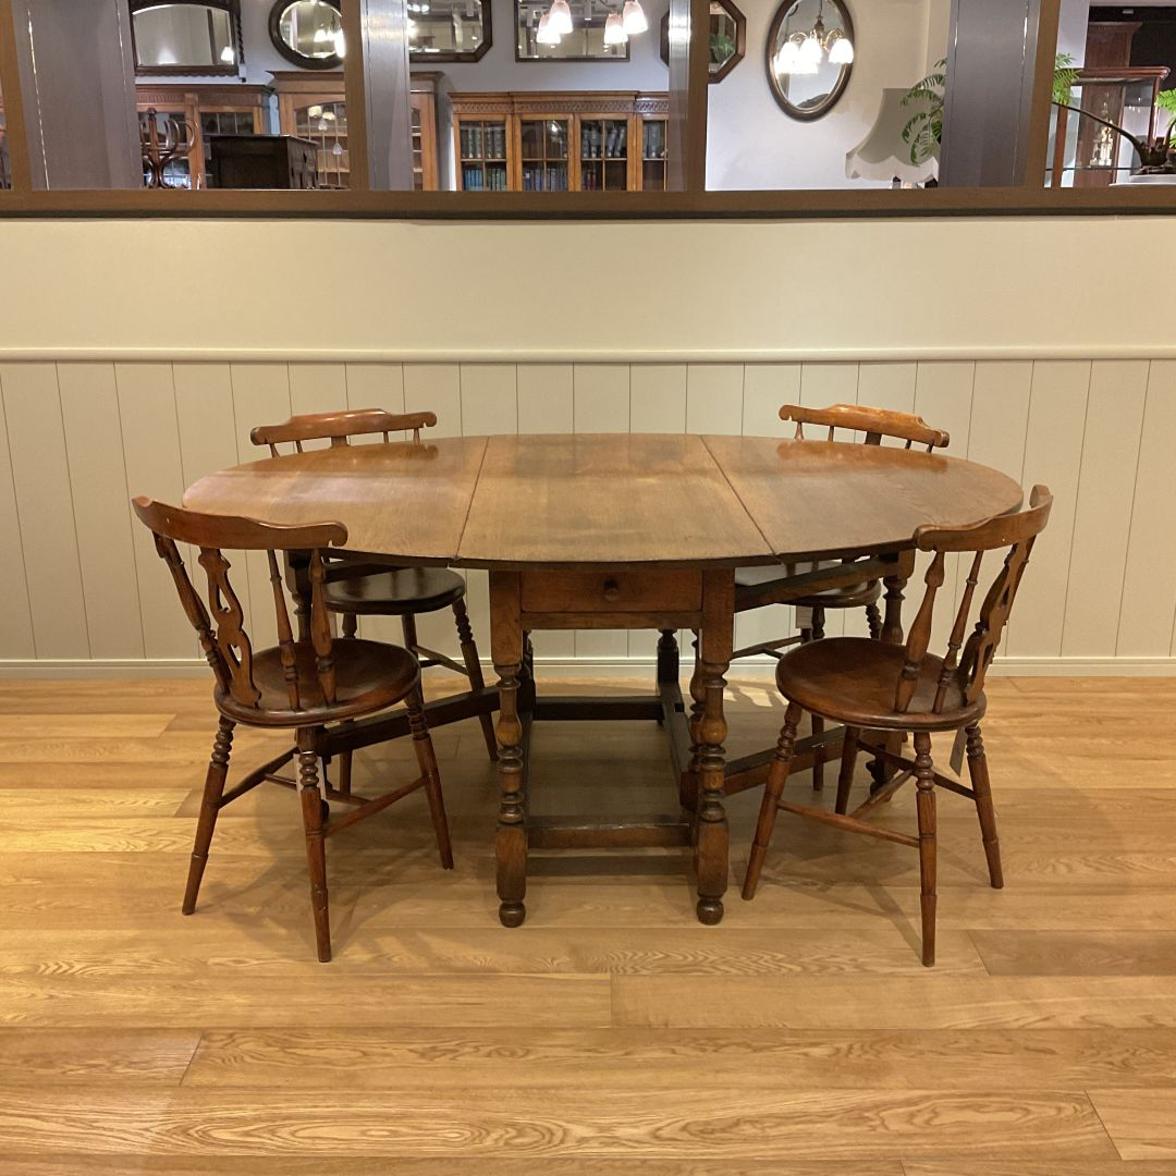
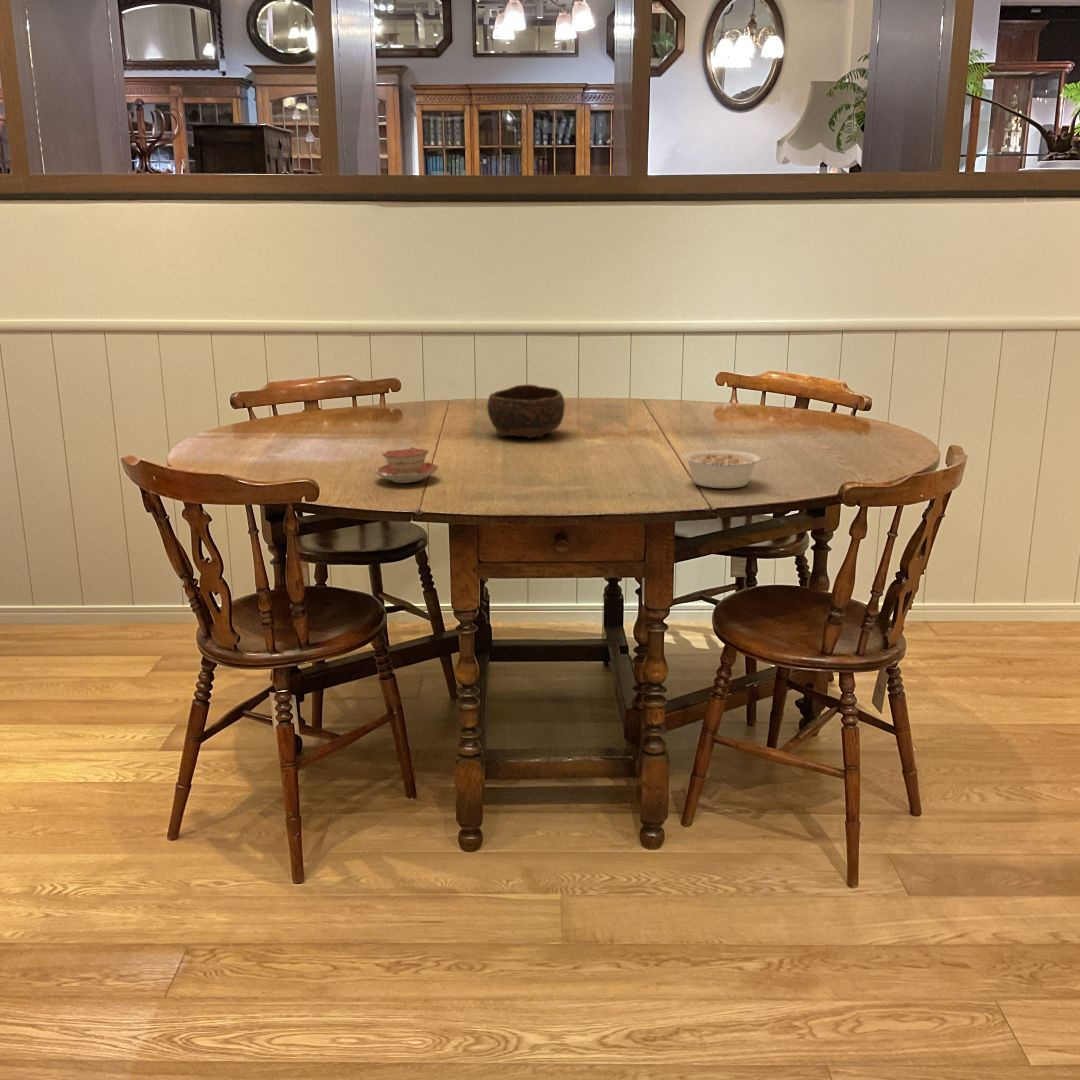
+ bowl [486,384,566,439]
+ teacup [374,446,440,484]
+ legume [681,449,771,489]
